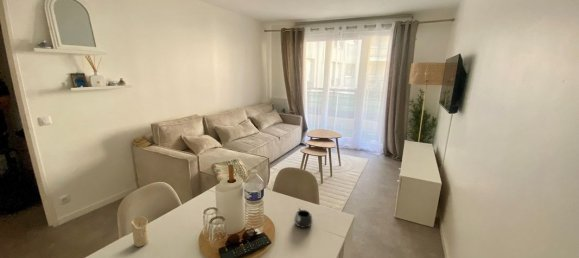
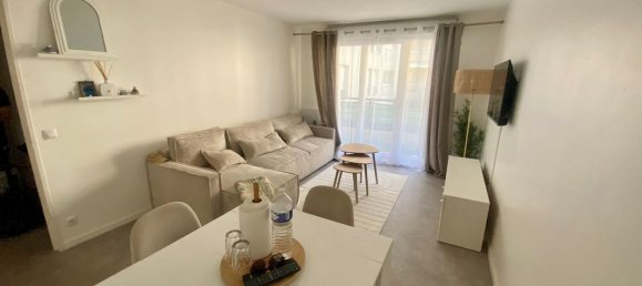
- candle [130,215,150,248]
- mug [293,207,313,229]
